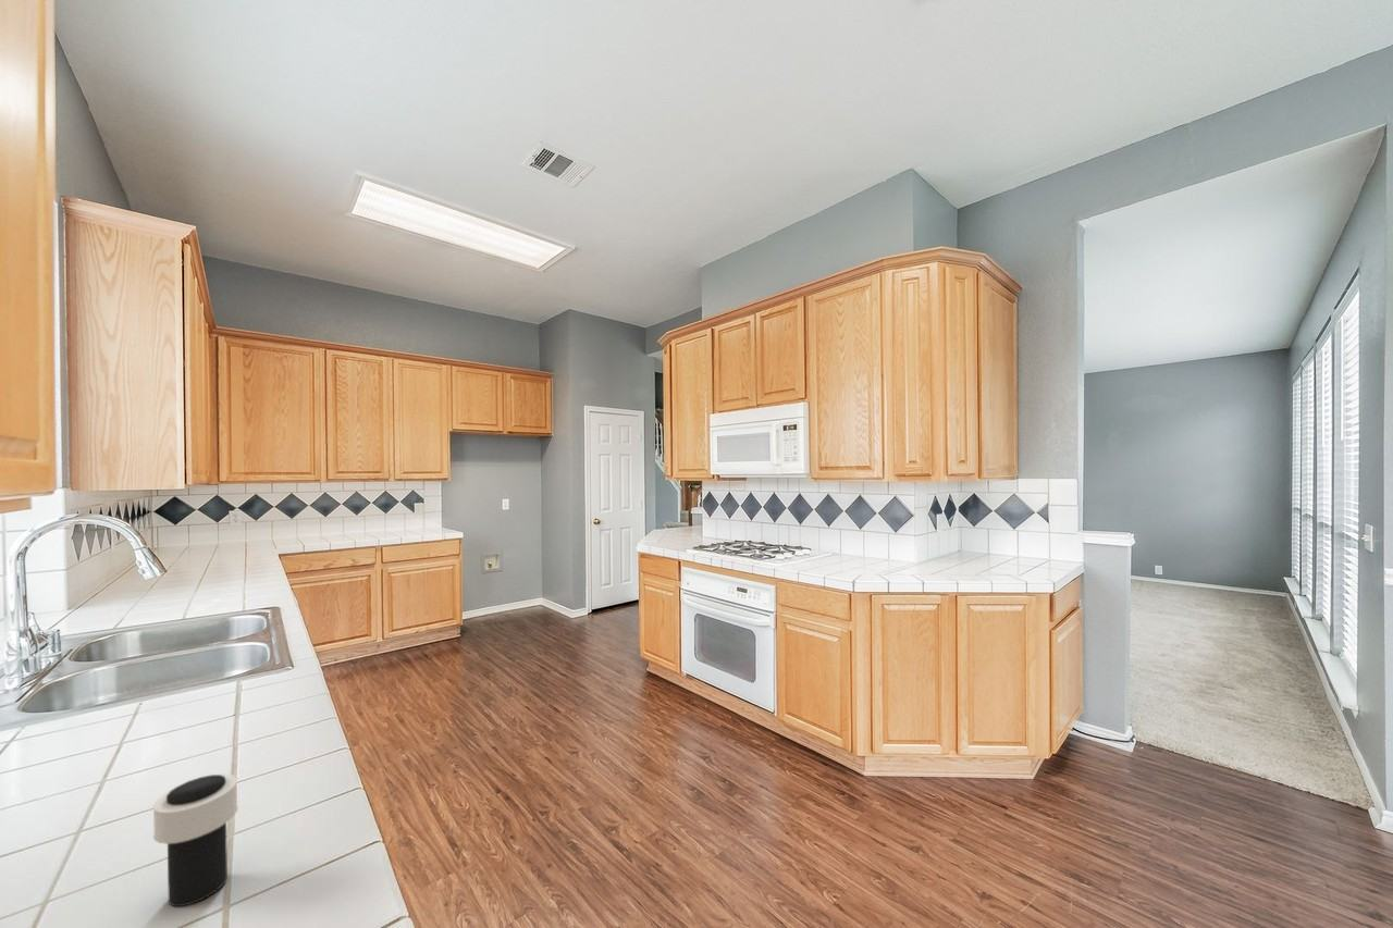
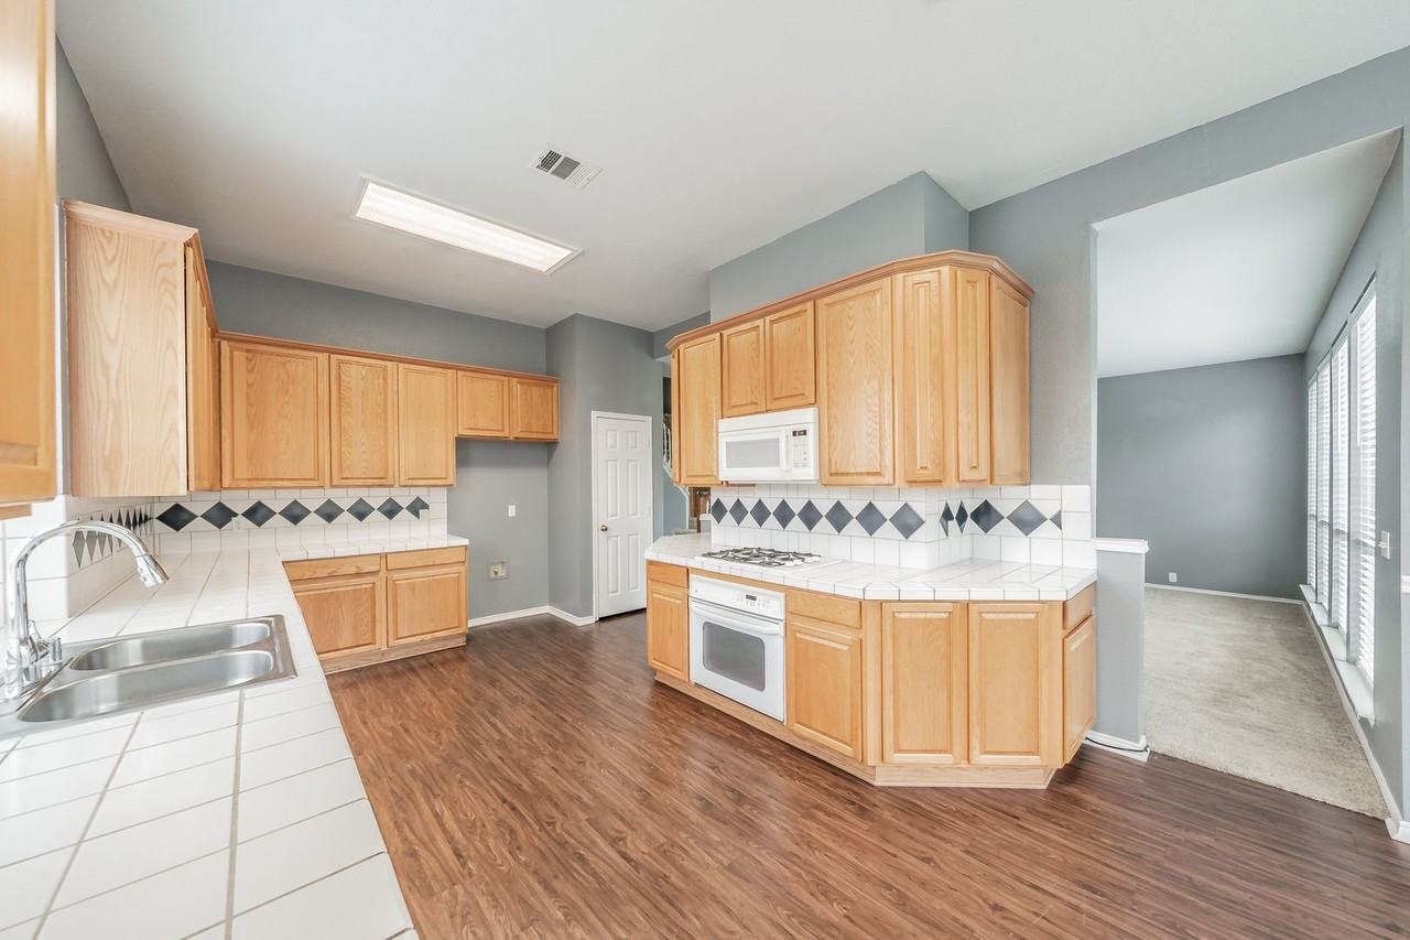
- cup [151,772,239,907]
